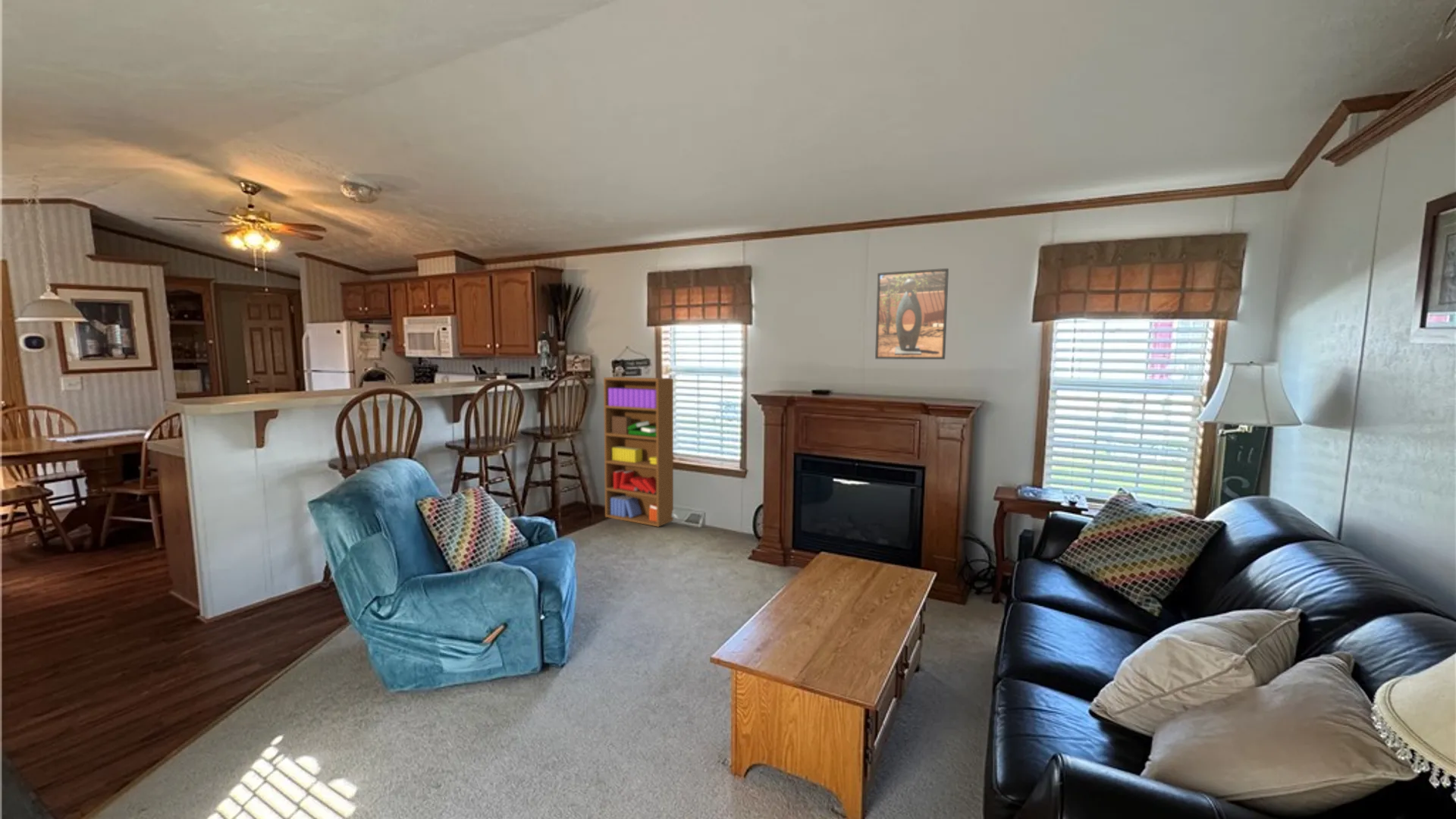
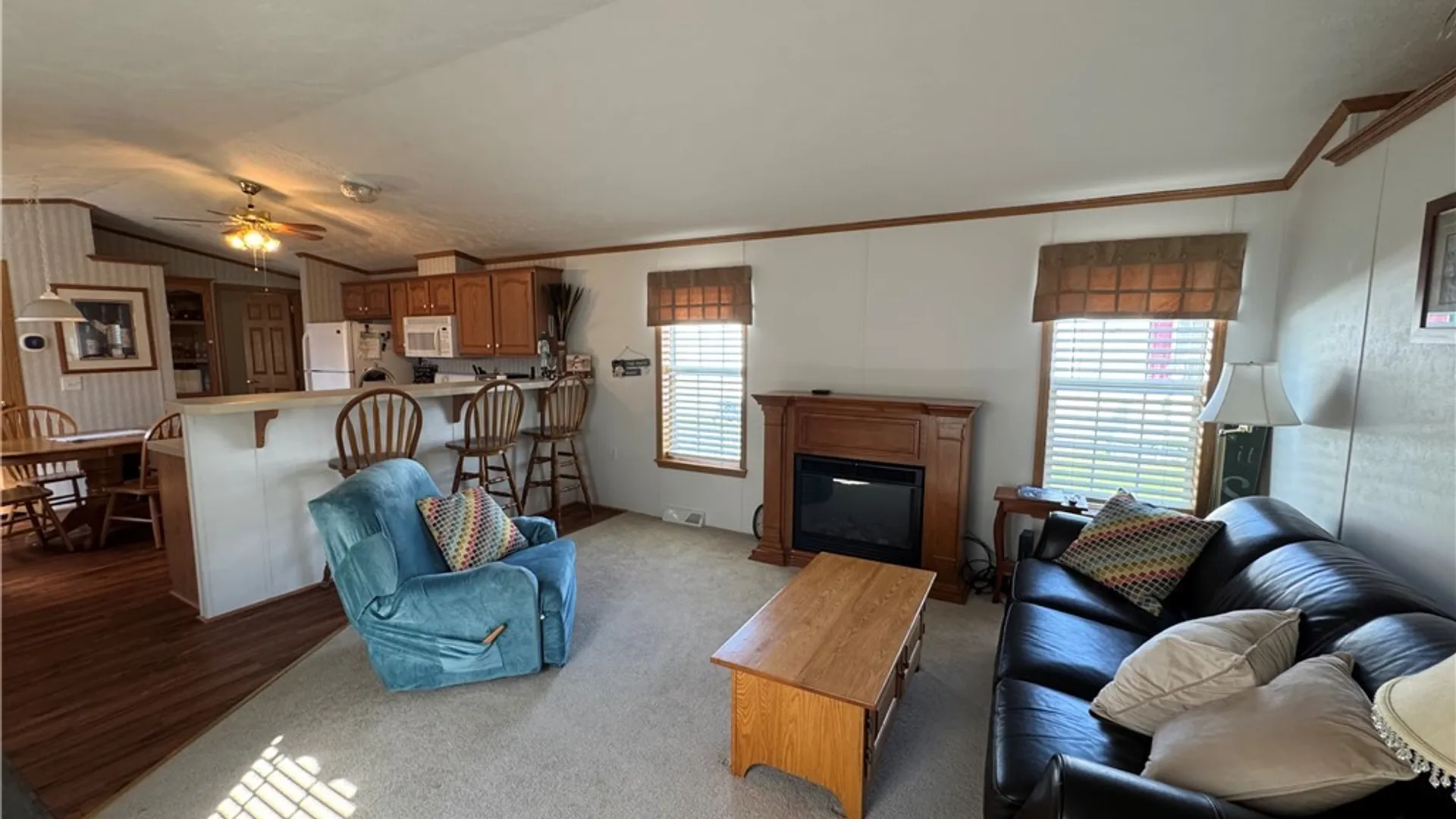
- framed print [874,268,949,360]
- bookshelf [603,376,674,528]
